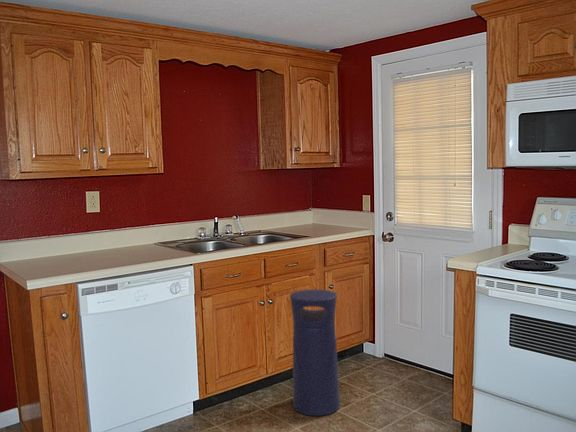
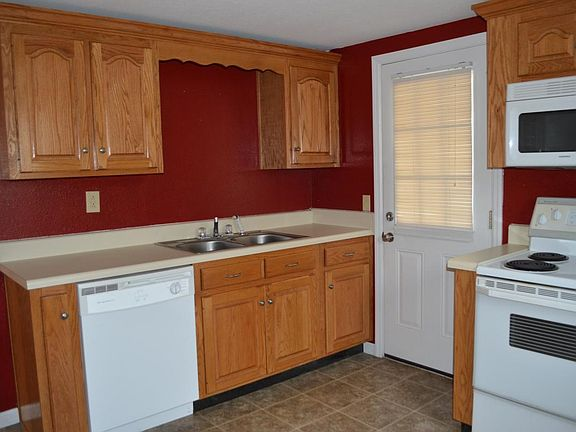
- trash can [289,288,341,417]
